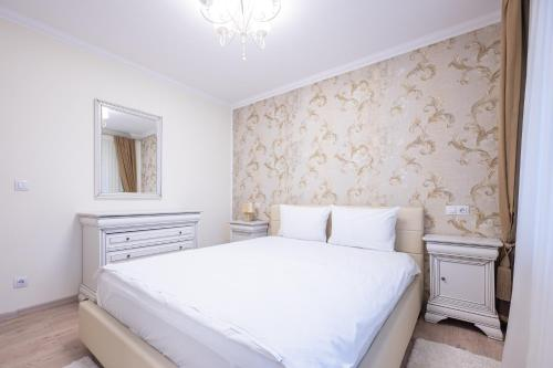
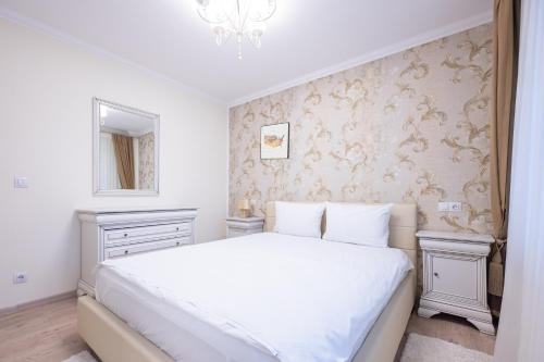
+ wall art [259,121,290,161]
